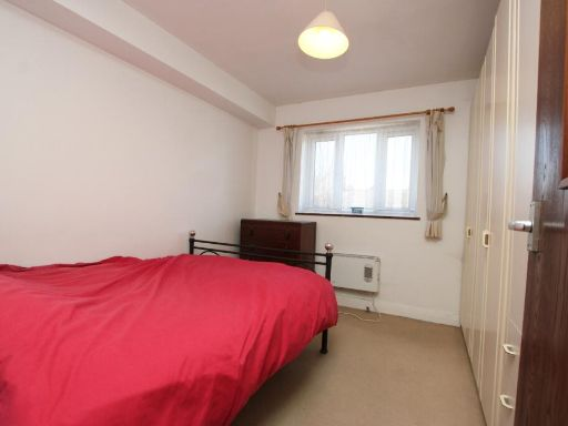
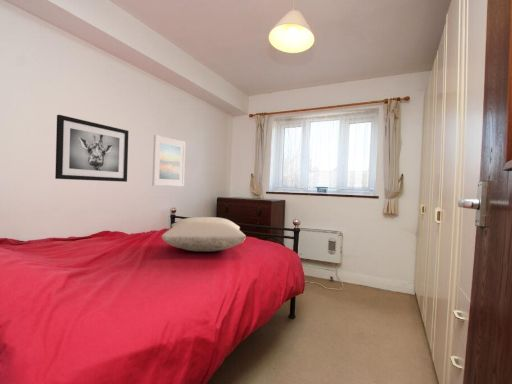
+ pillow [160,216,247,252]
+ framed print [151,134,186,187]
+ wall art [54,114,129,183]
